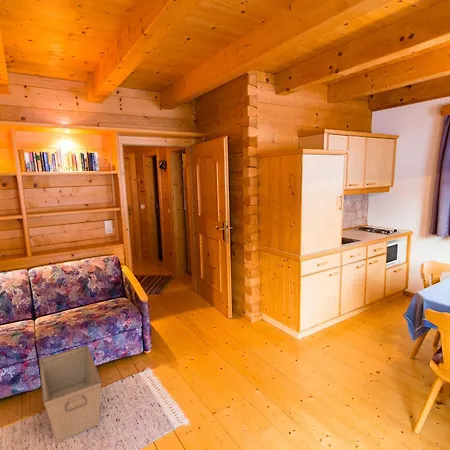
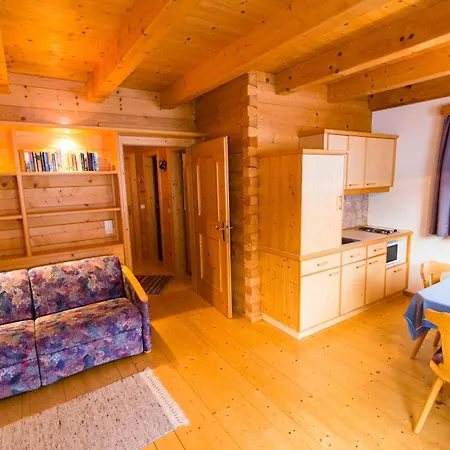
- storage bin [38,344,102,443]
